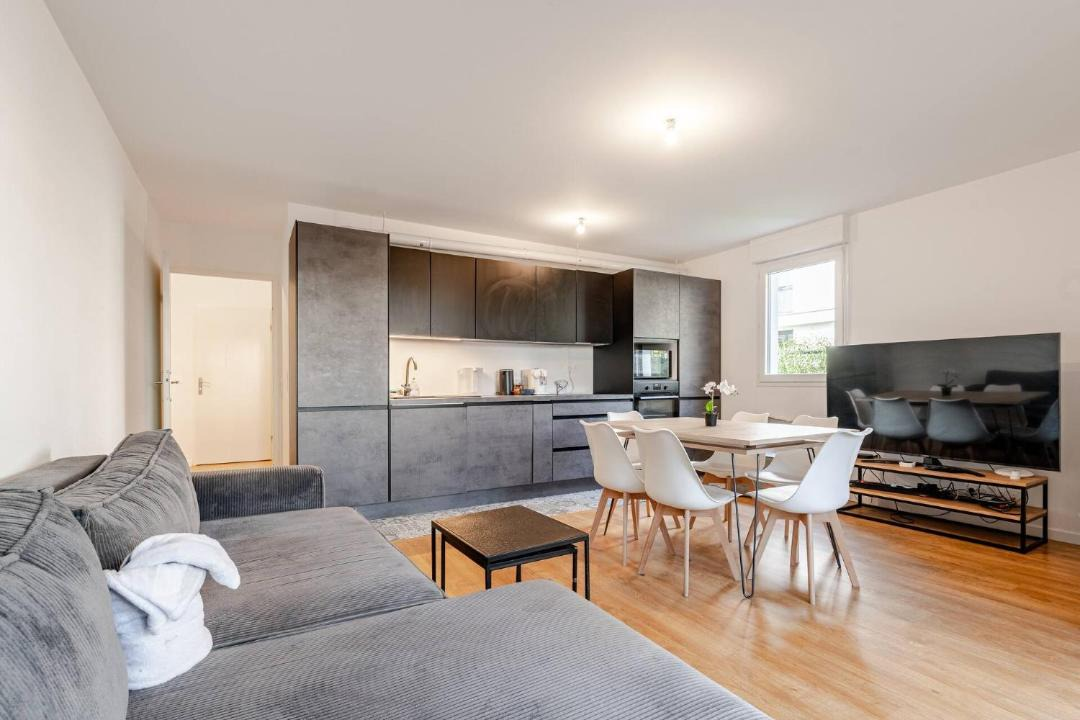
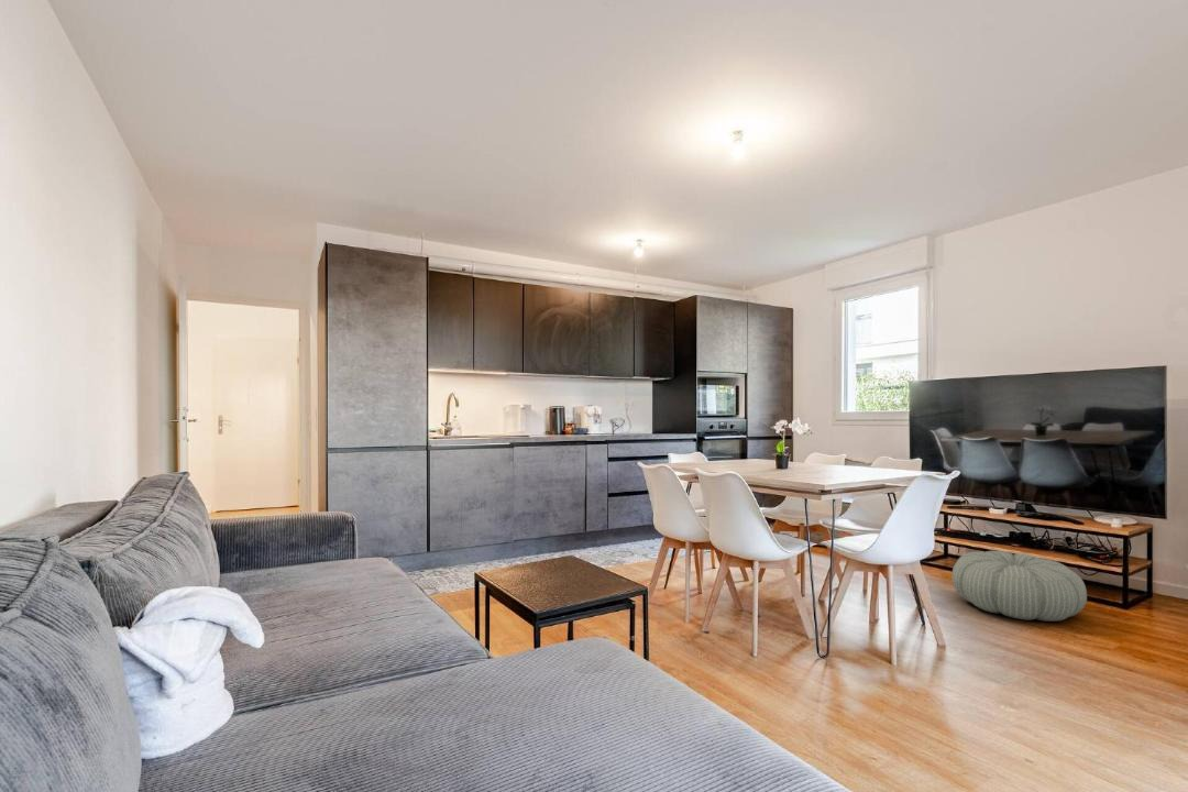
+ pouf [950,550,1088,623]
